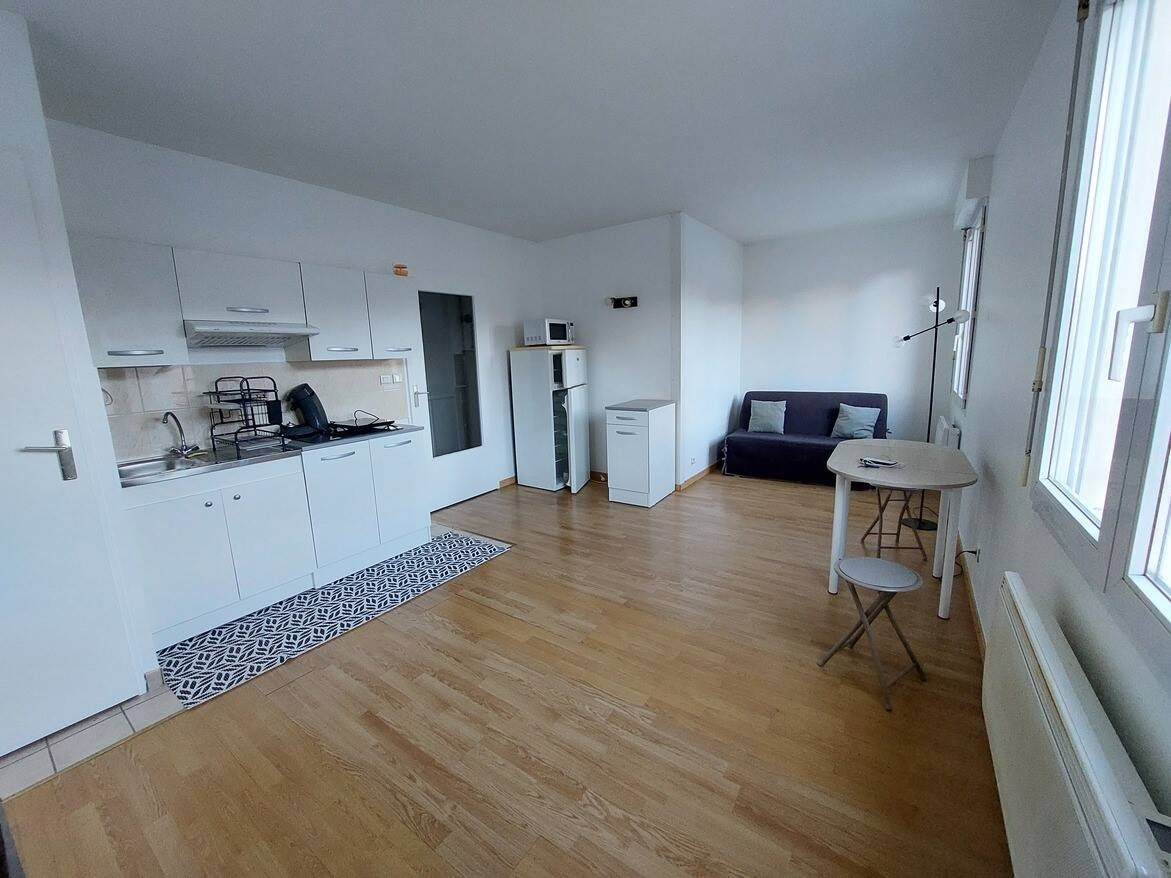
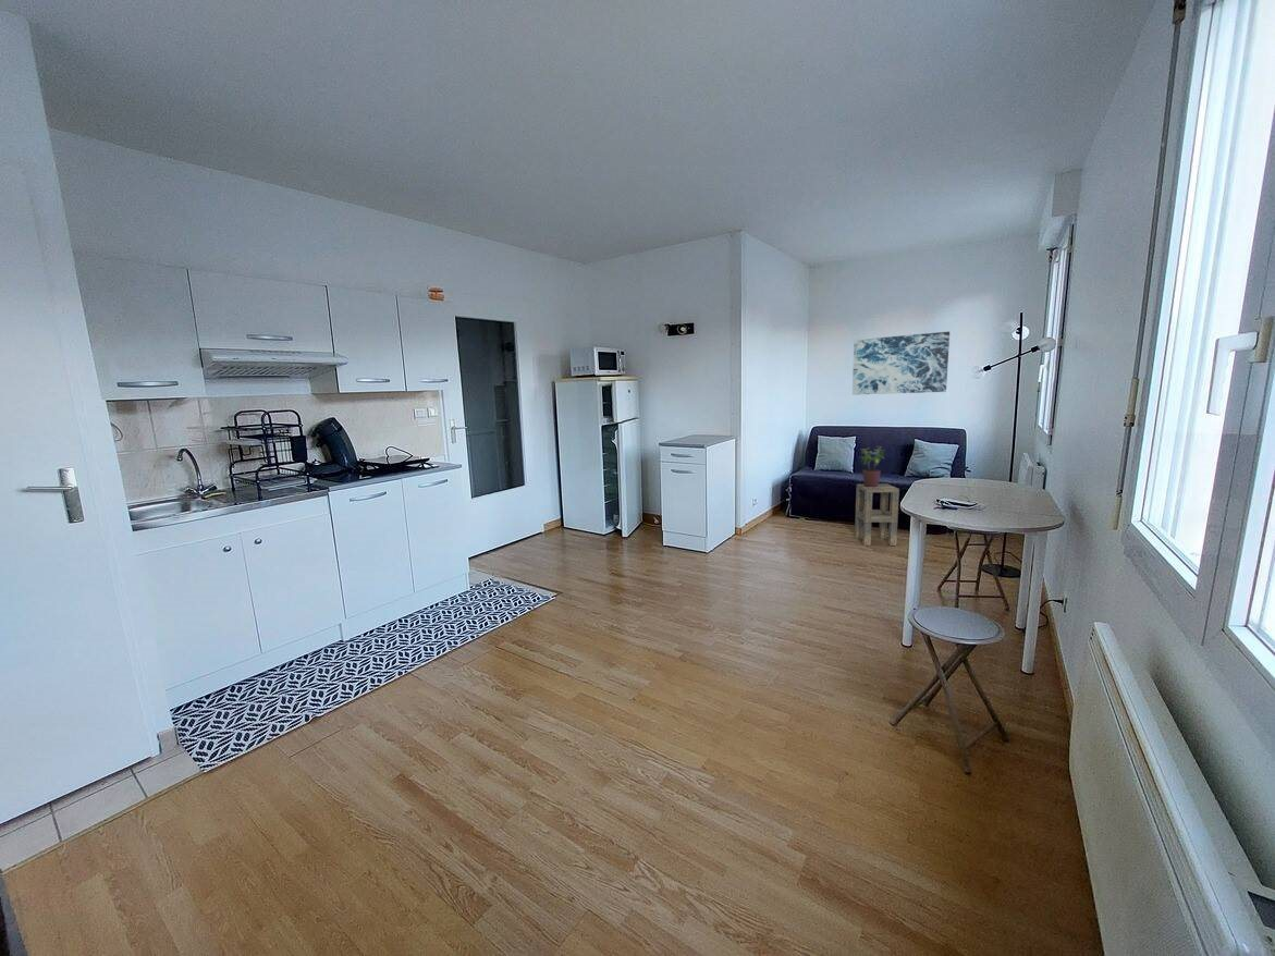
+ wall art [851,331,951,396]
+ potted plant [858,445,885,487]
+ side table [854,482,900,547]
